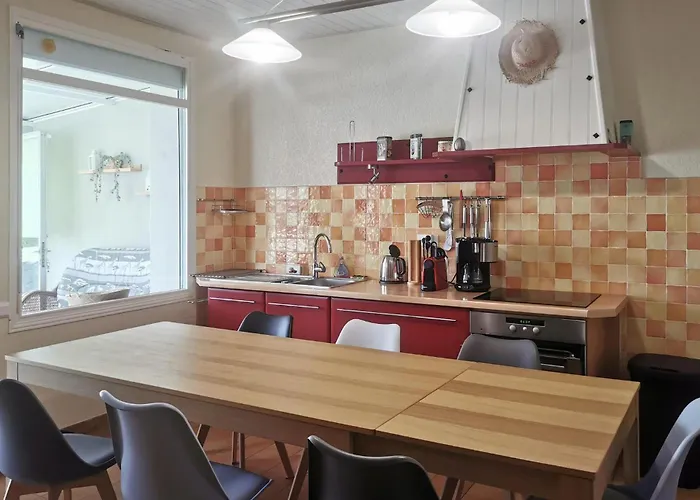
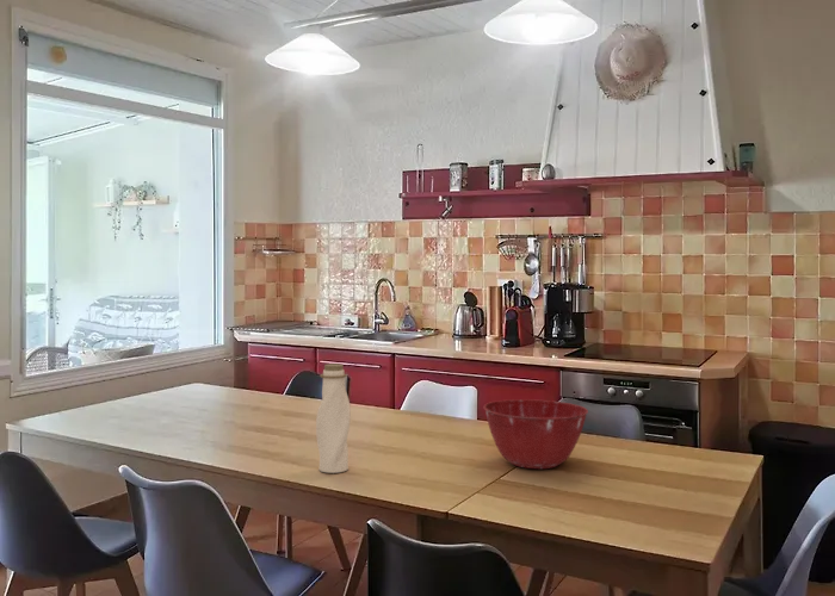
+ mixing bowl [483,398,589,470]
+ water bottle [315,362,351,474]
